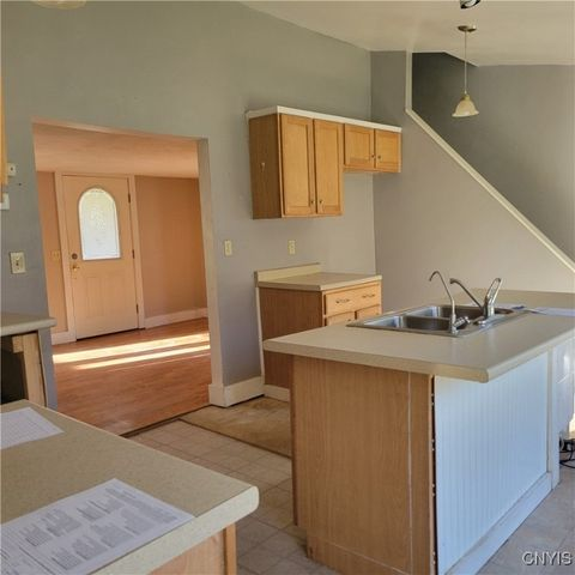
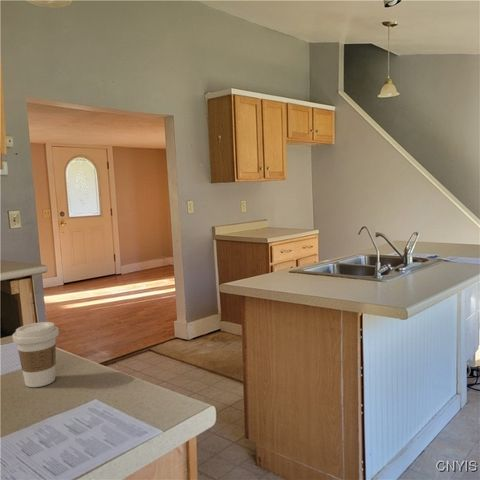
+ coffee cup [11,321,60,388]
